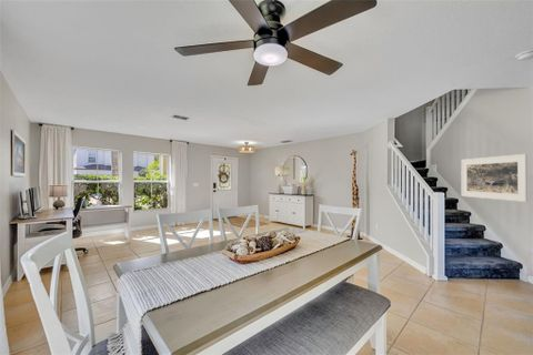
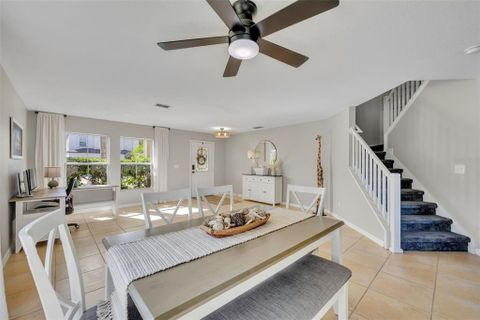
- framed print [460,153,529,203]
